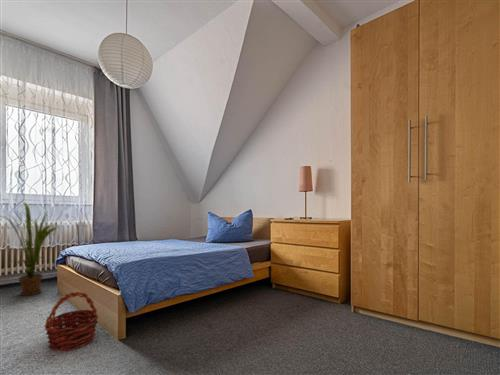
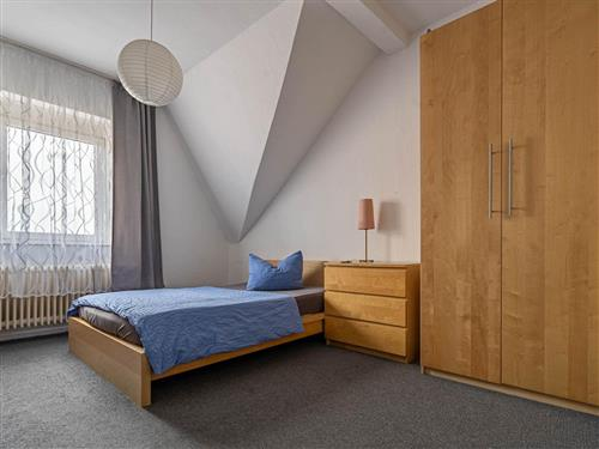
- house plant [0,200,58,297]
- basket [43,291,100,352]
